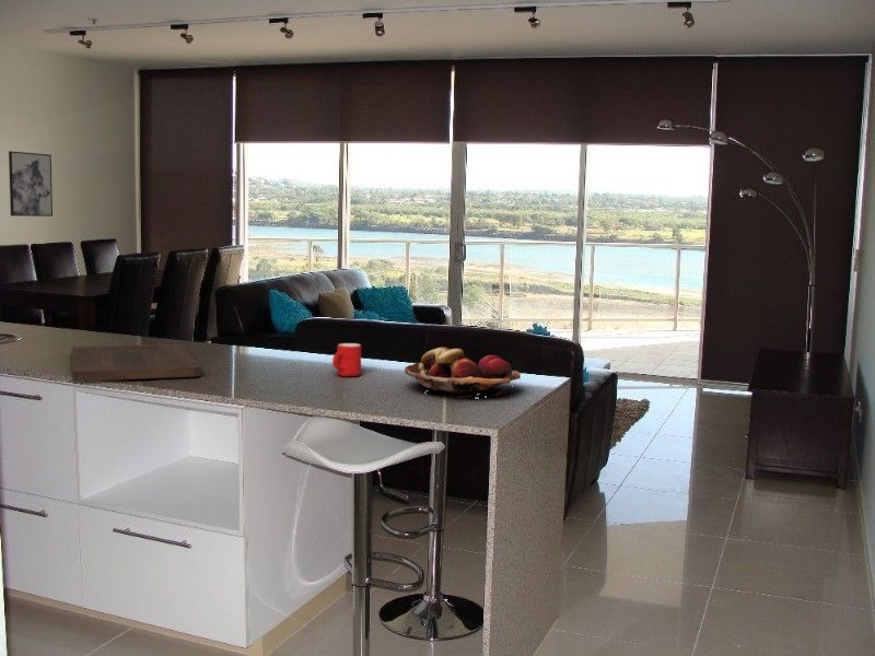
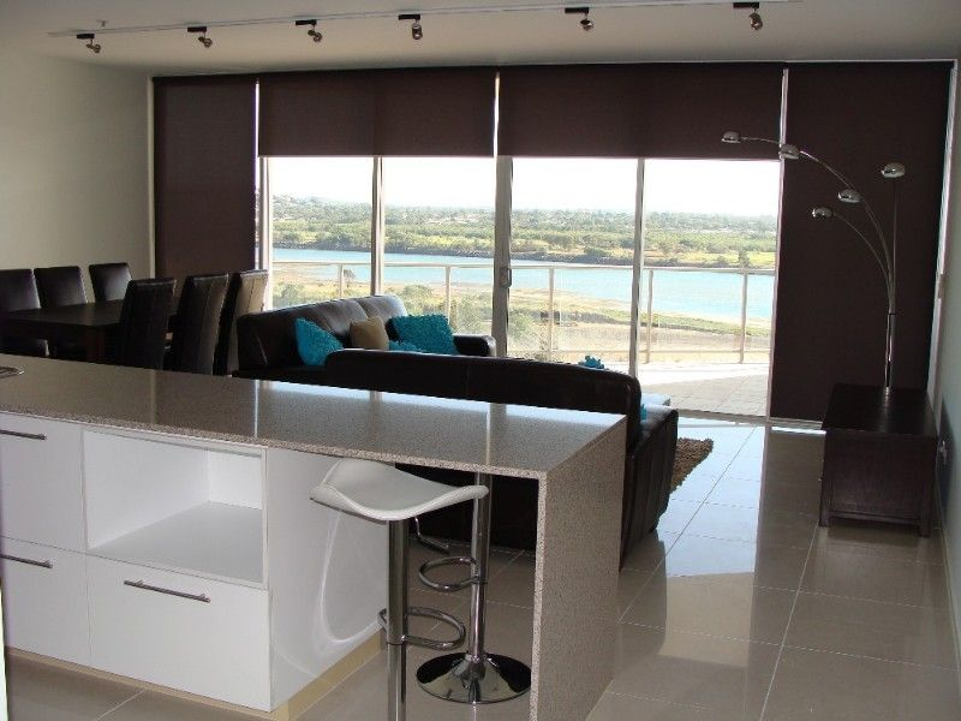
- cutting board [71,343,201,383]
- mug [331,342,362,377]
- wall art [8,150,54,218]
- fruit basket [404,345,522,399]
